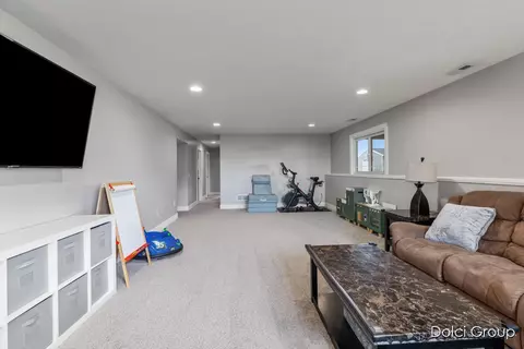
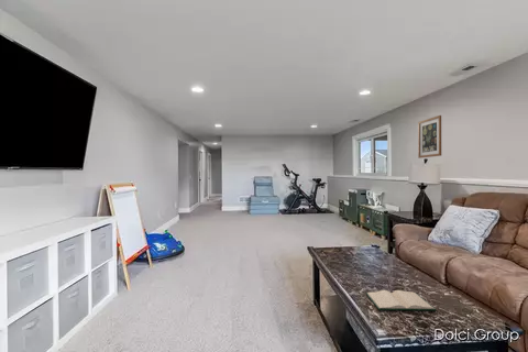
+ hardback book [365,289,437,311]
+ wall art [417,114,442,160]
